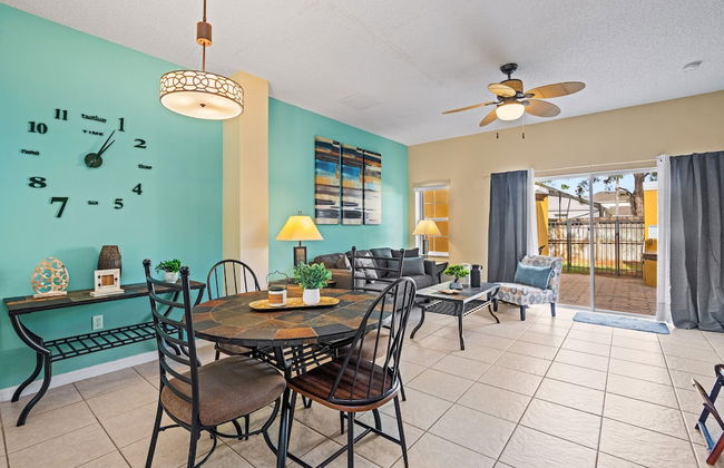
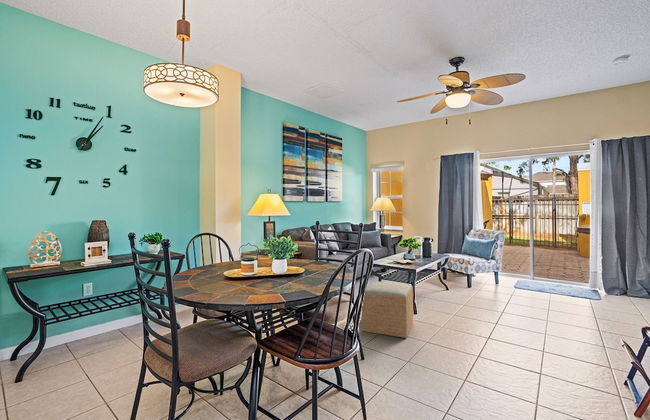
+ ottoman [361,281,414,339]
